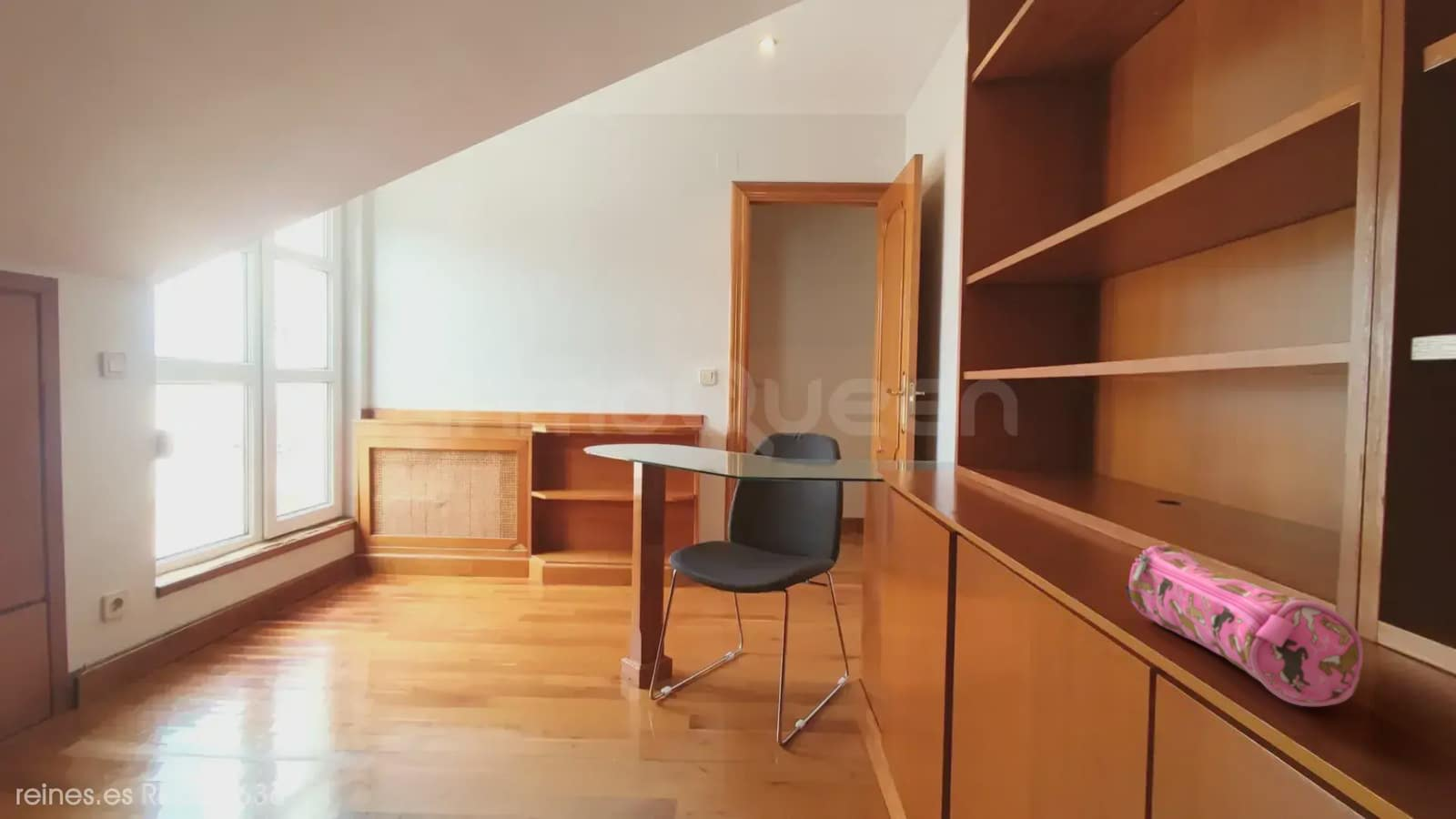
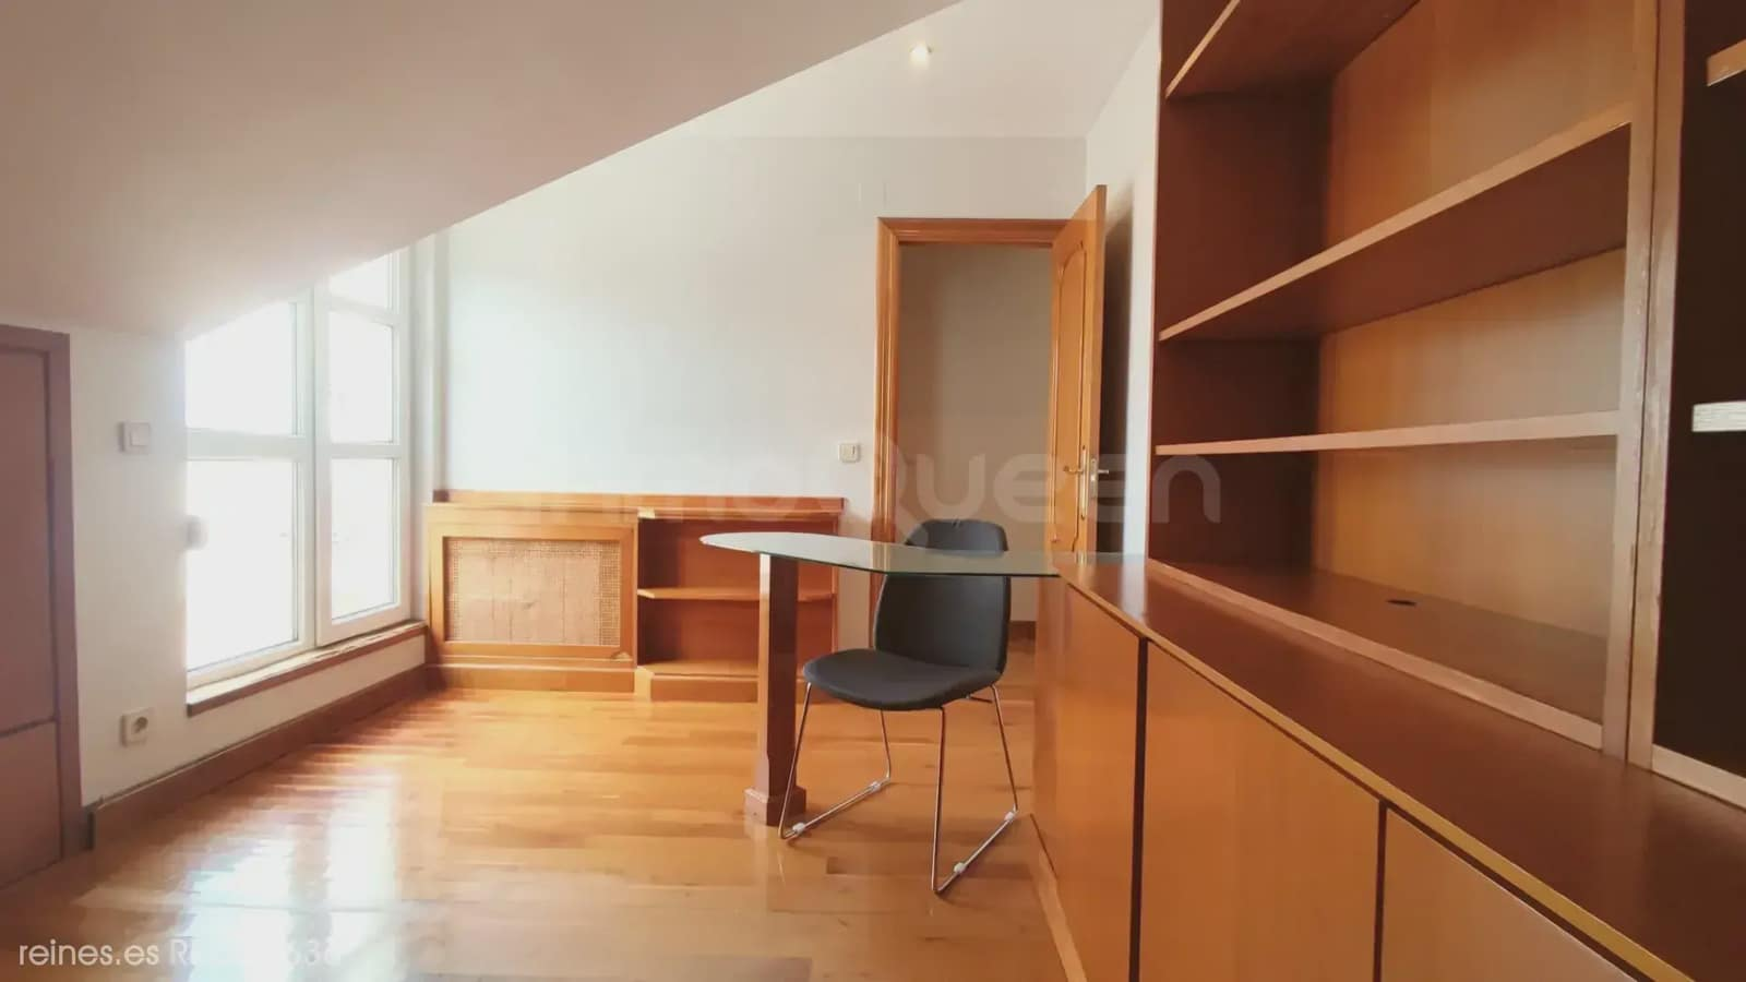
- pencil case [1125,544,1364,707]
